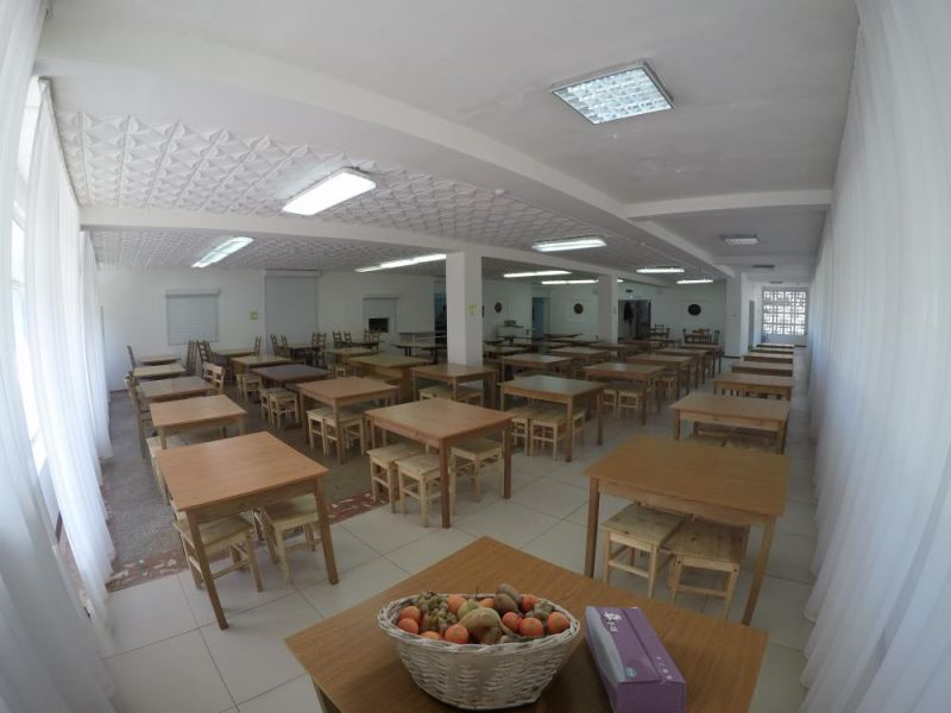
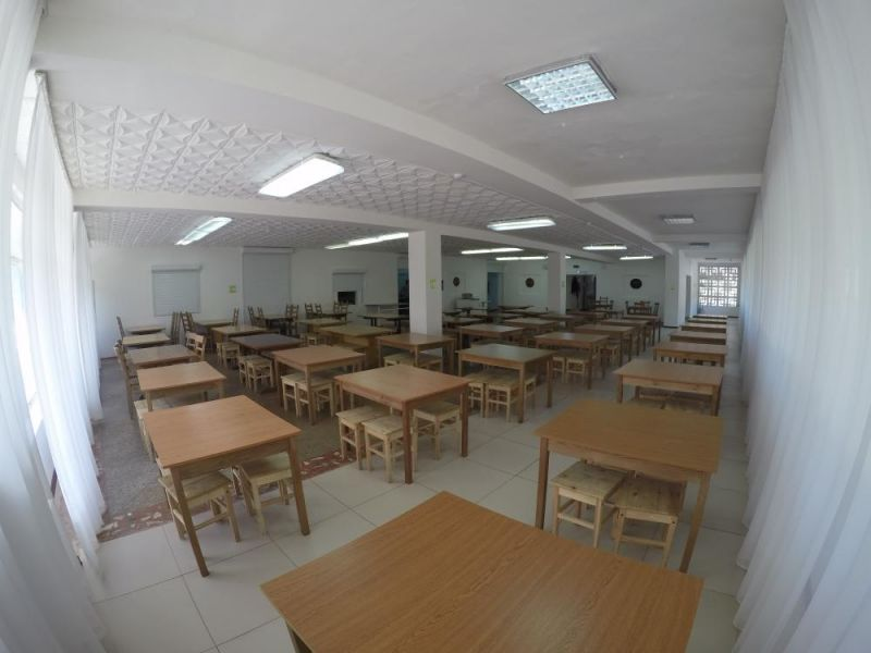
- tissue box [584,605,688,713]
- fruit basket [376,582,581,713]
